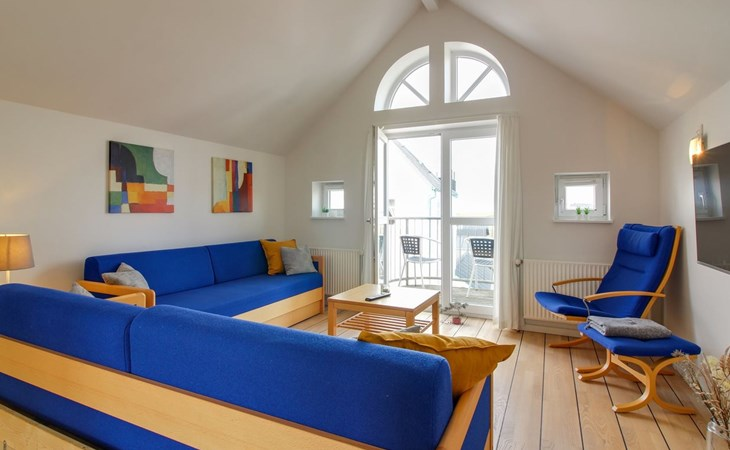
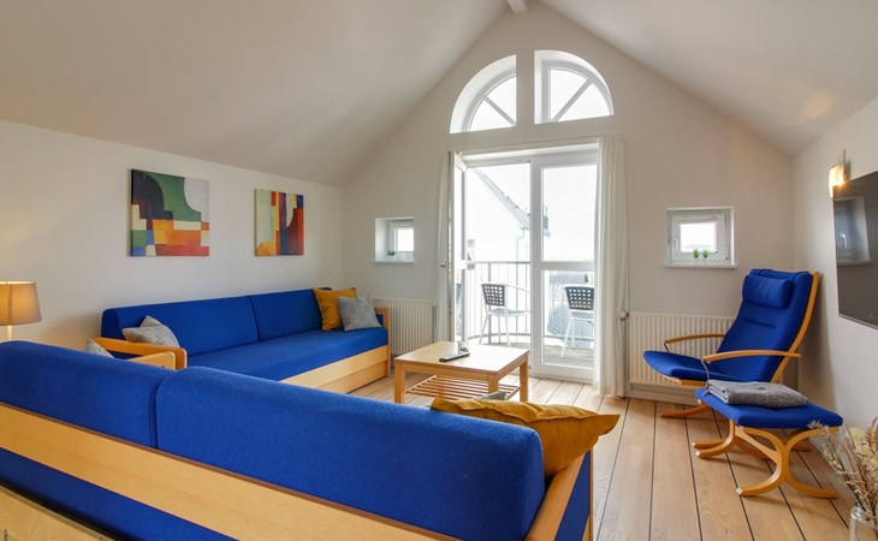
- potted plant [439,300,470,325]
